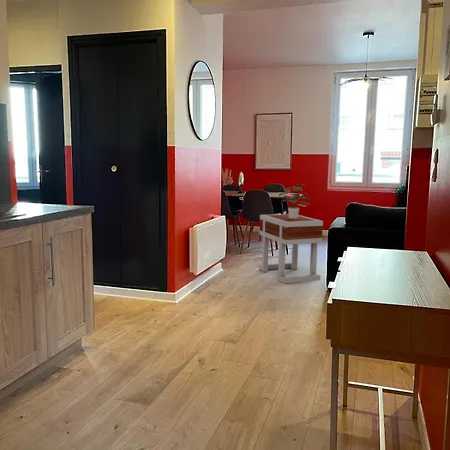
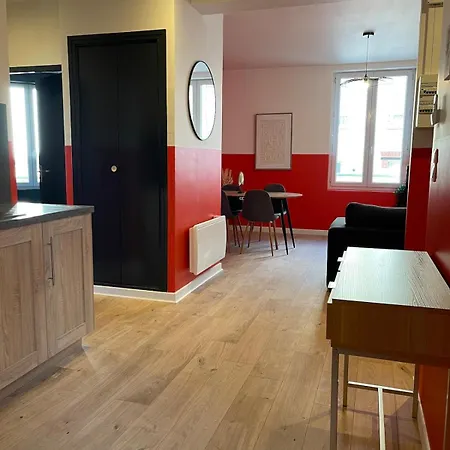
- side table [258,213,324,285]
- potted plant [278,183,311,219]
